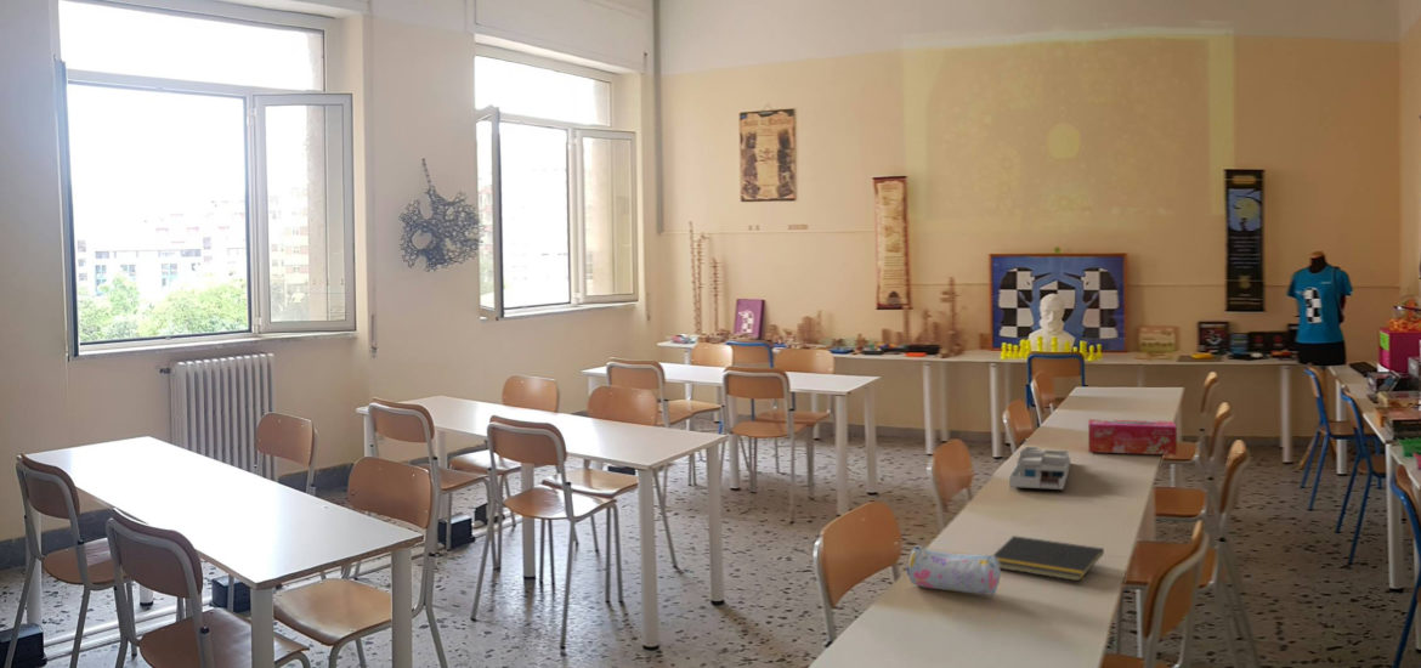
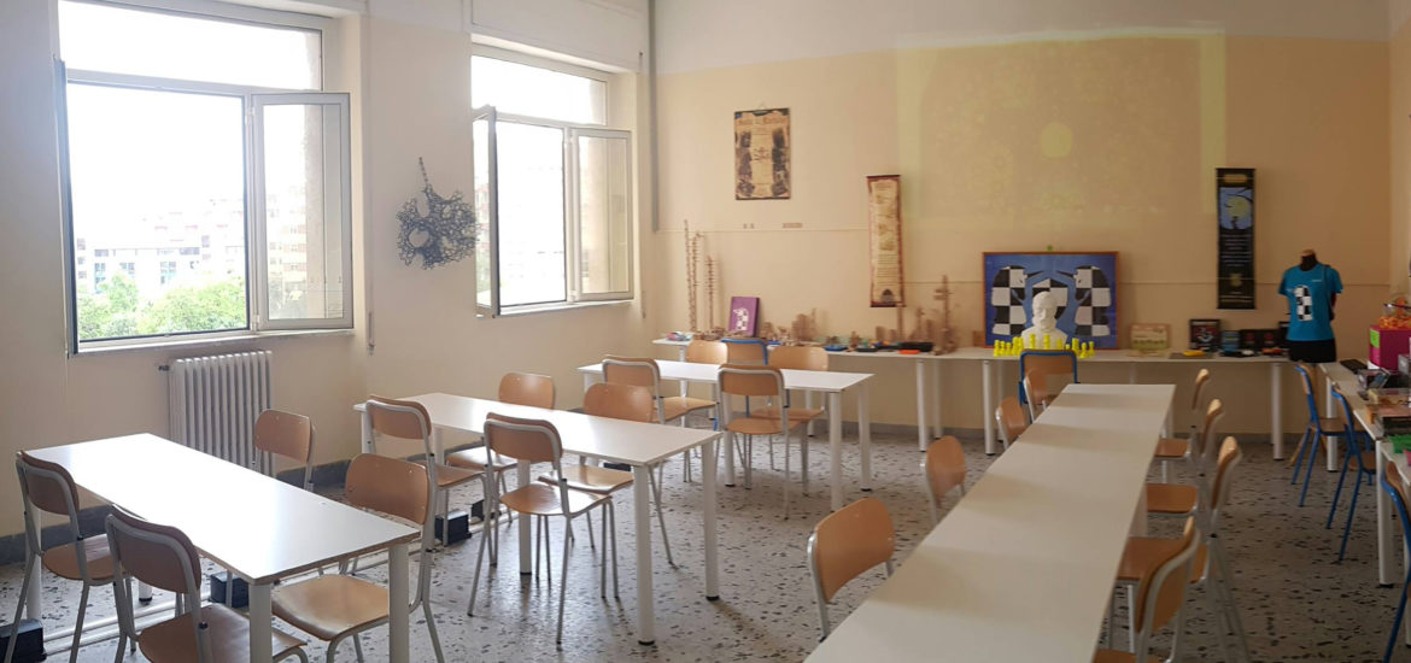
- pencil case [905,545,1002,596]
- notepad [992,534,1105,582]
- desk organizer [1008,446,1071,491]
- tissue box [1087,418,1178,455]
